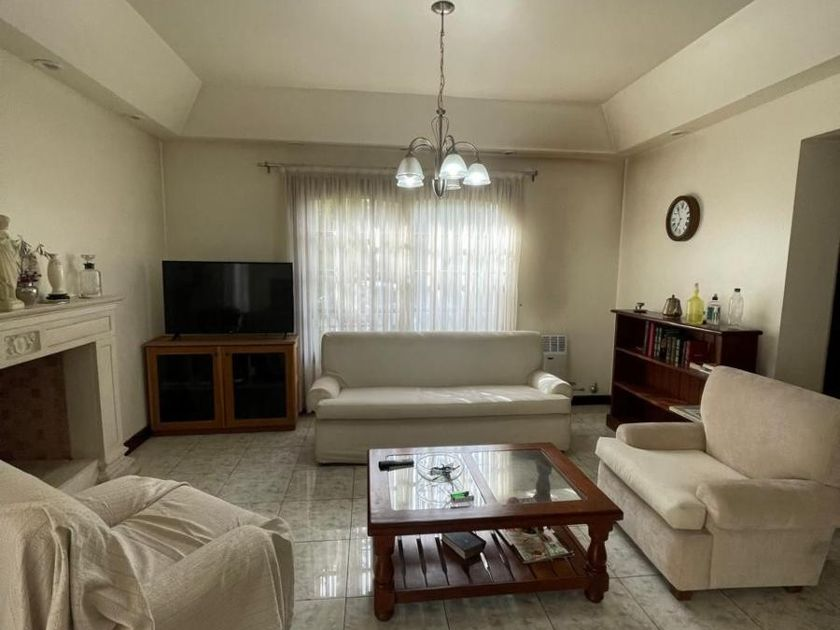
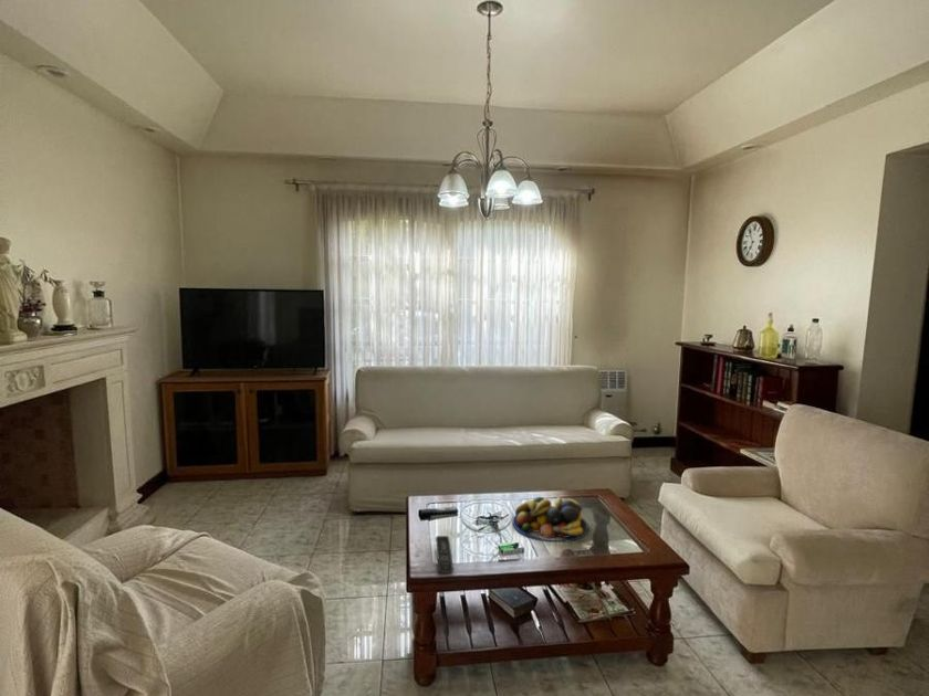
+ fruit bowl [511,496,589,544]
+ remote control [435,535,455,574]
